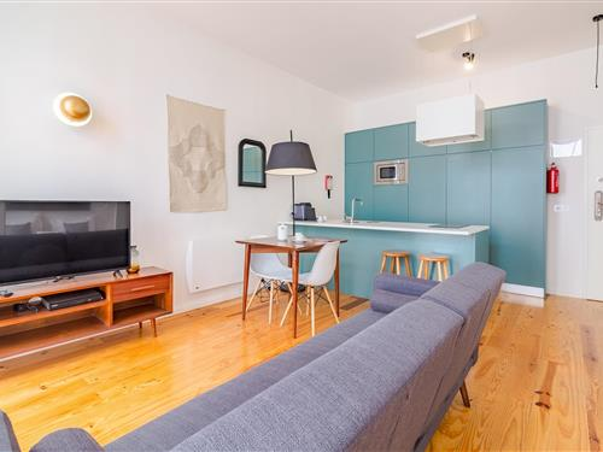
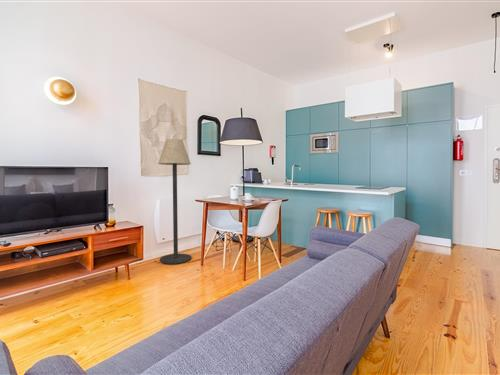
+ floor lamp [157,138,192,265]
